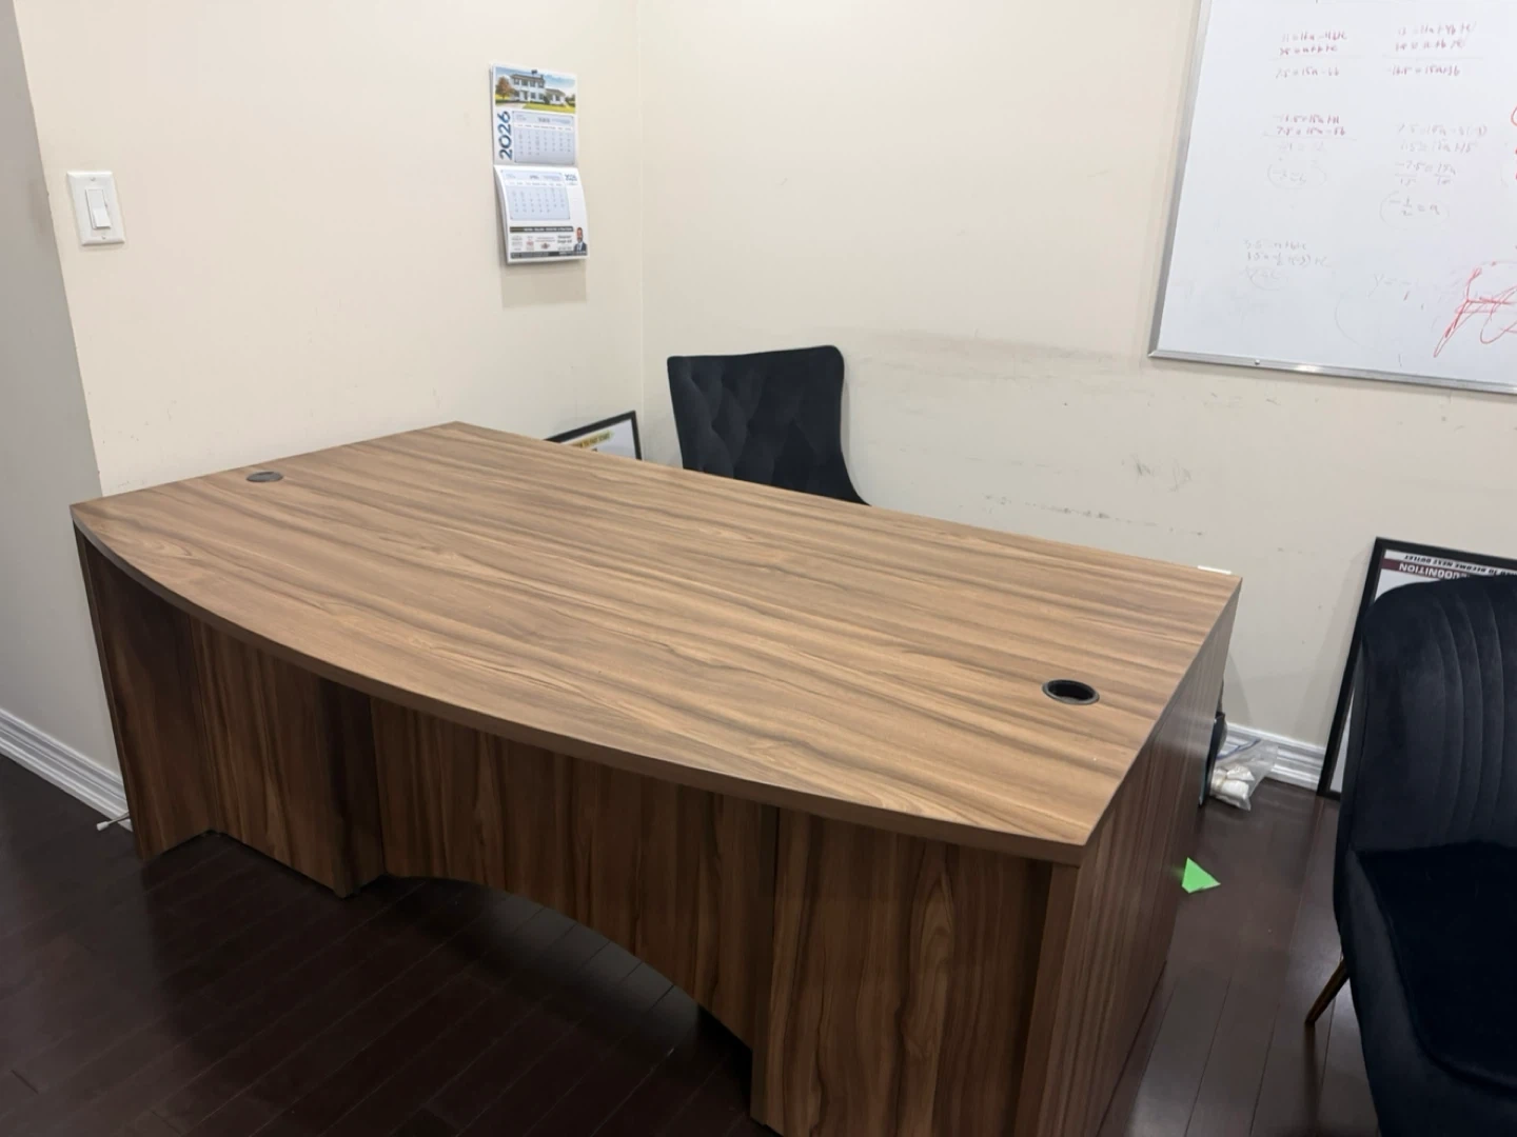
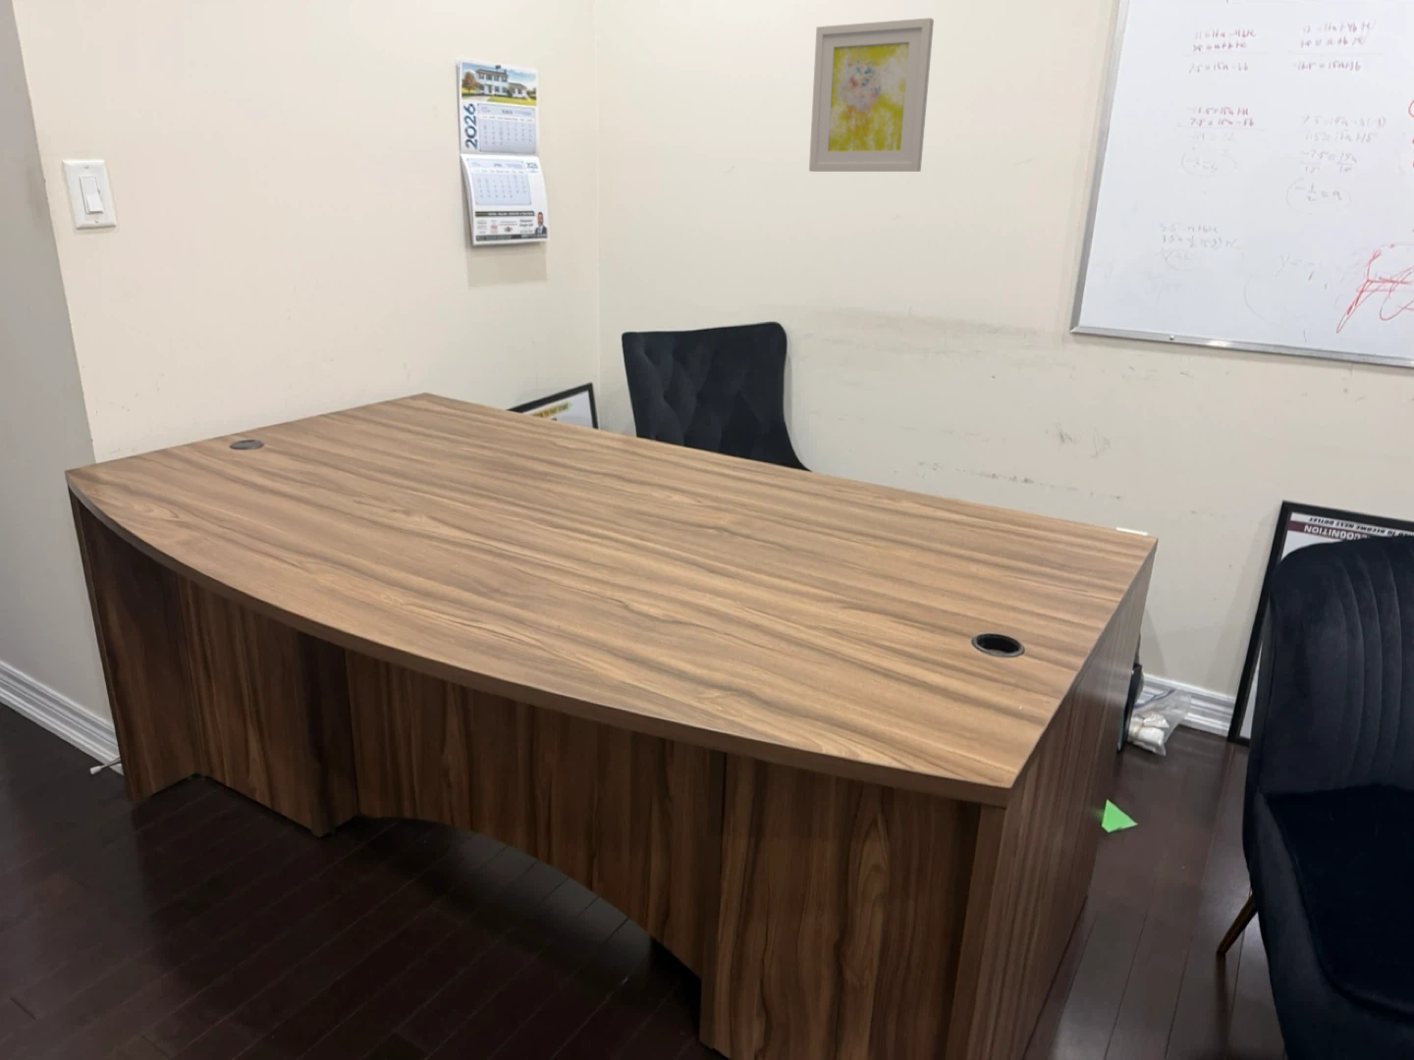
+ wall art [808,17,935,173]
